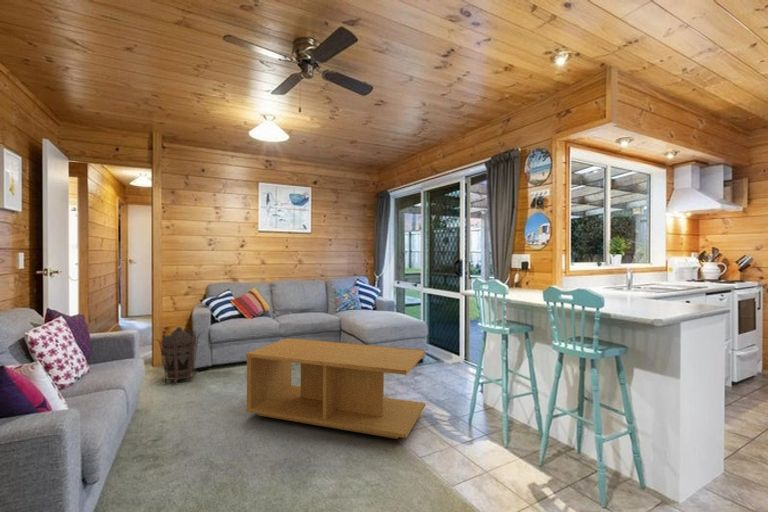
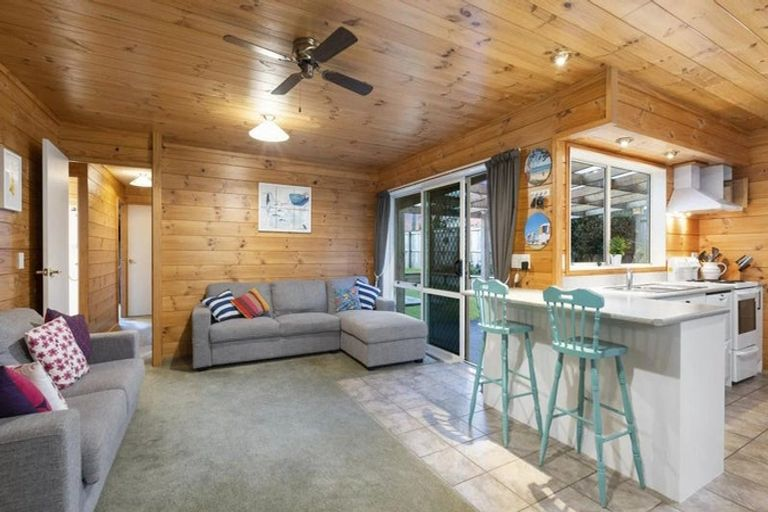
- coffee table [245,337,427,440]
- lantern [155,326,202,385]
